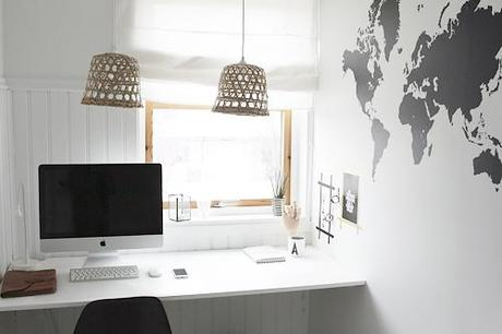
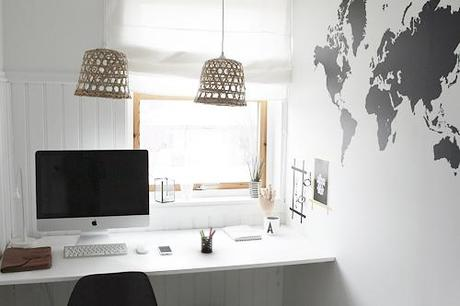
+ pen holder [199,226,217,254]
